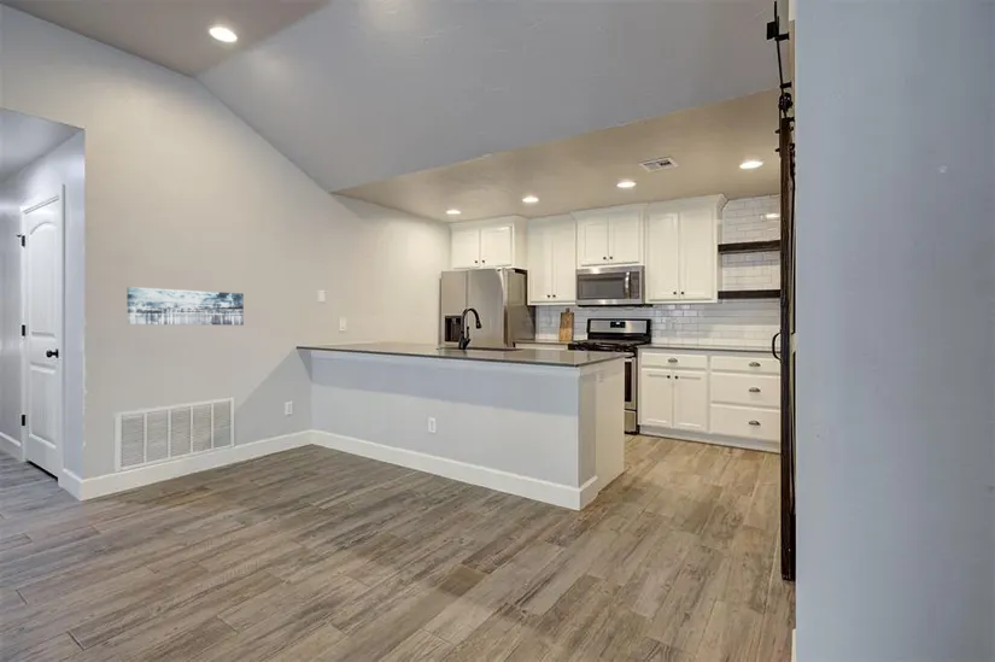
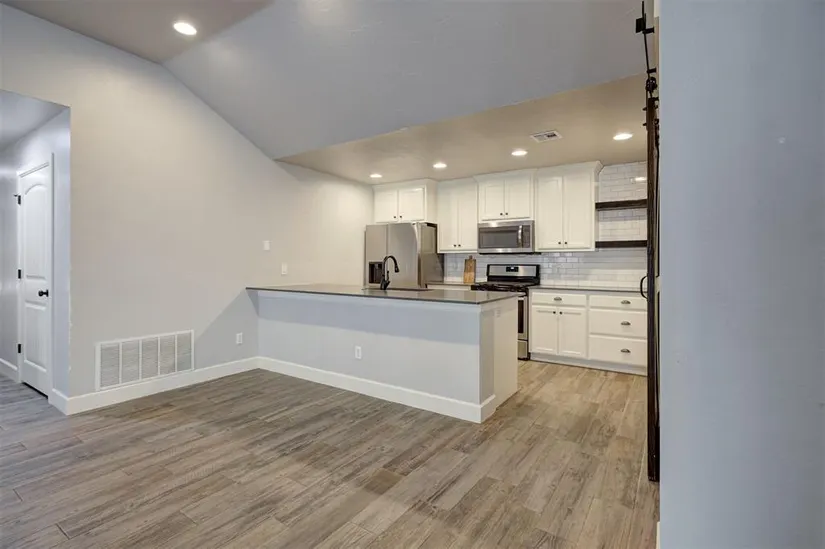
- wall art [125,286,245,327]
